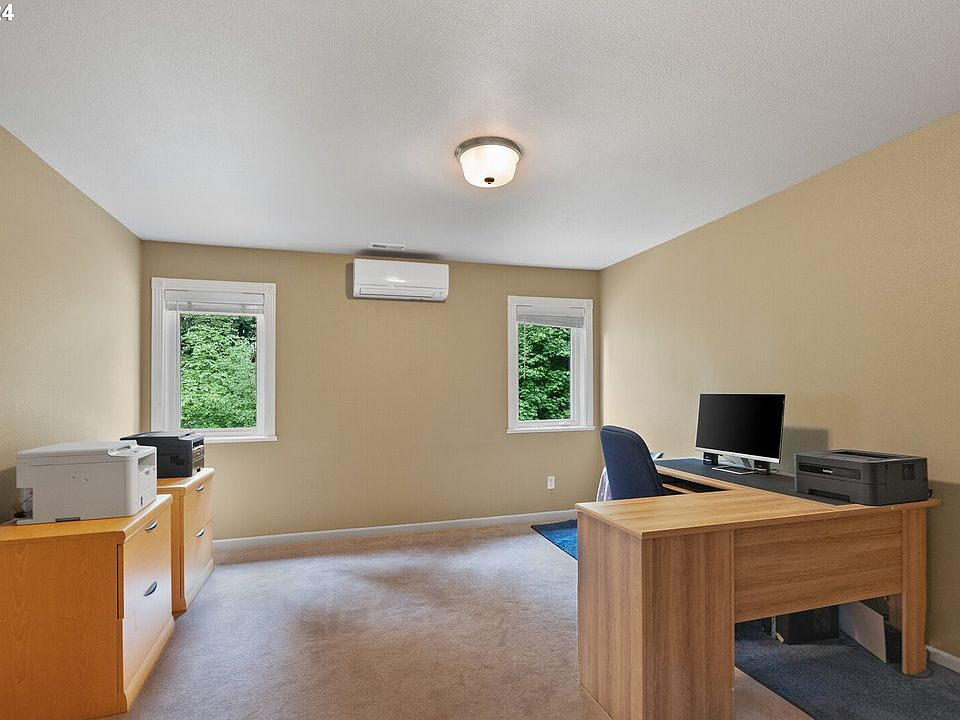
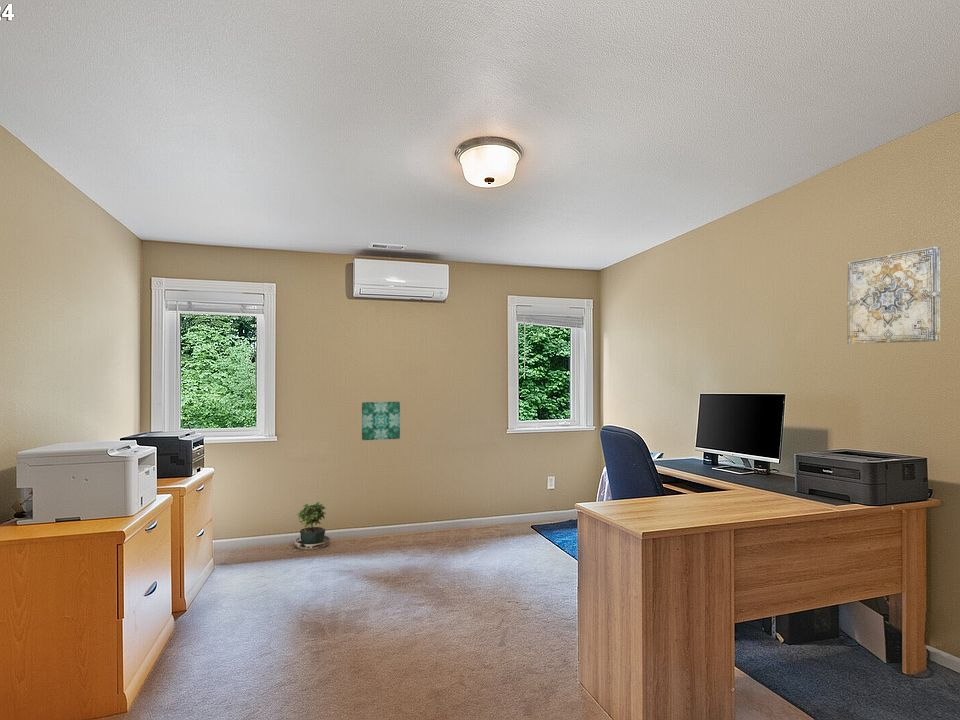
+ wall art [361,401,401,441]
+ wall art [847,246,941,345]
+ potted plant [291,500,332,555]
